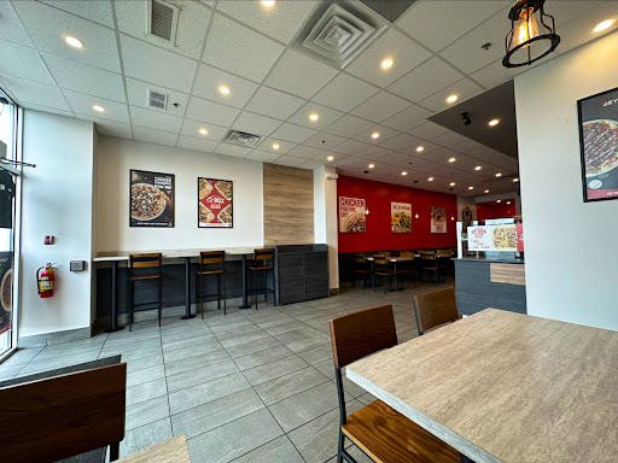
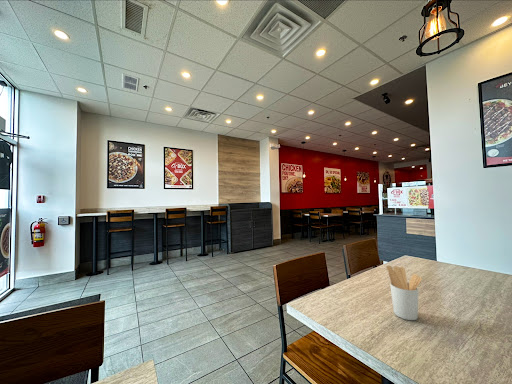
+ utensil holder [385,265,423,321]
